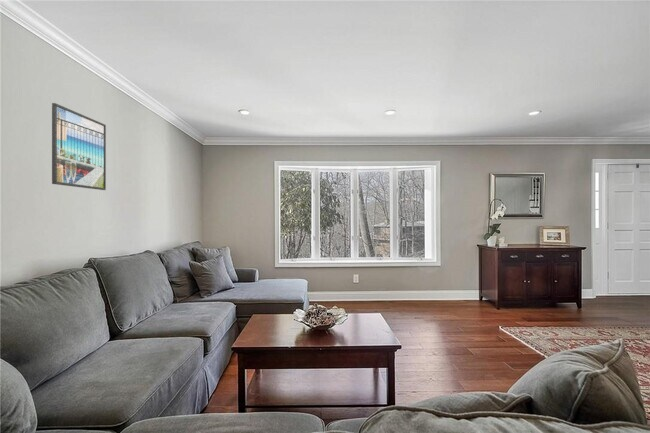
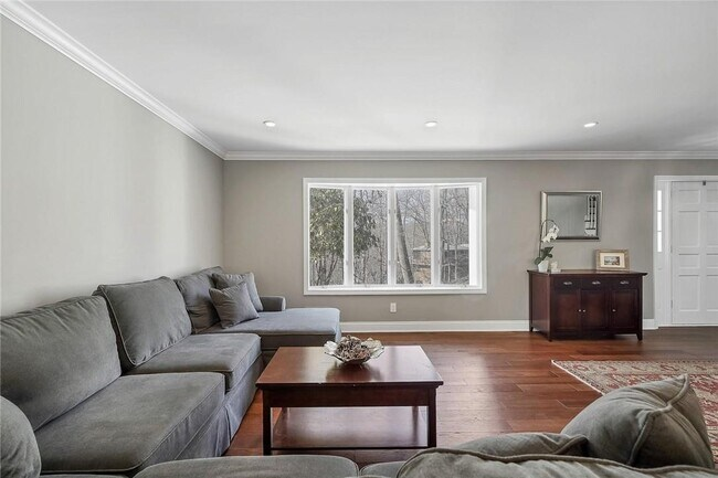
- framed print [51,102,107,191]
